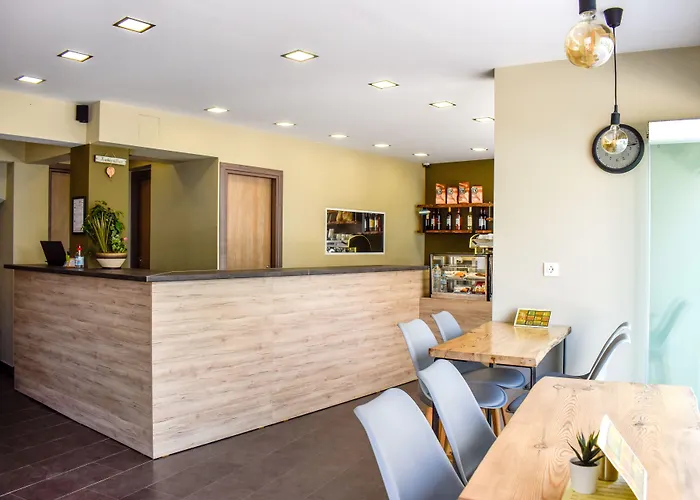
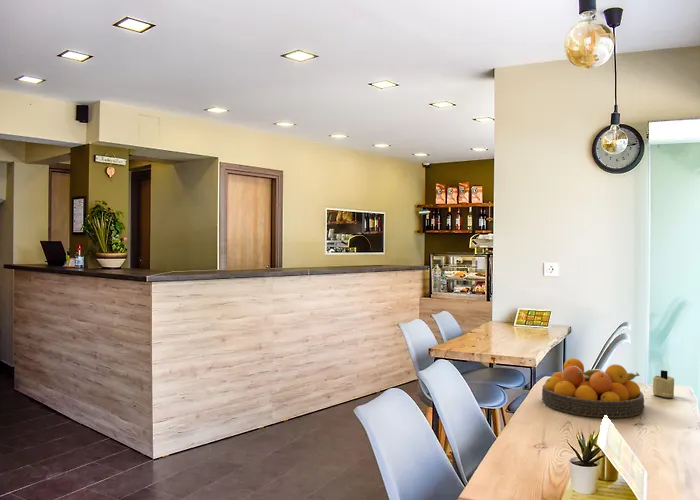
+ fruit bowl [541,357,645,419]
+ candle [652,369,675,399]
